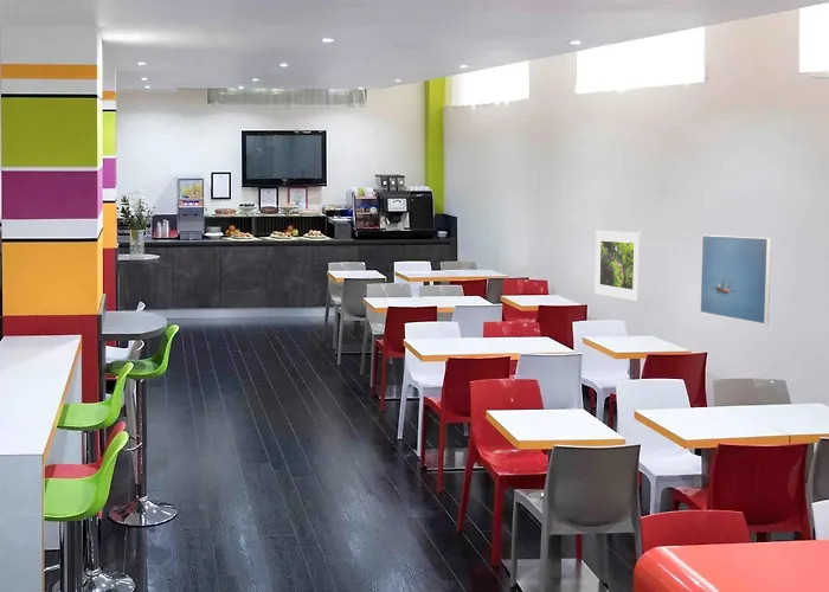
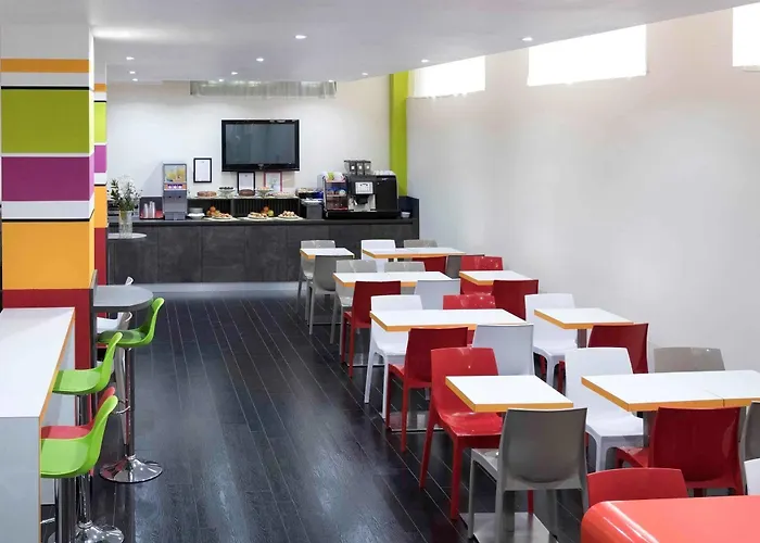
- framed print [699,234,772,326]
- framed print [593,230,642,302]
